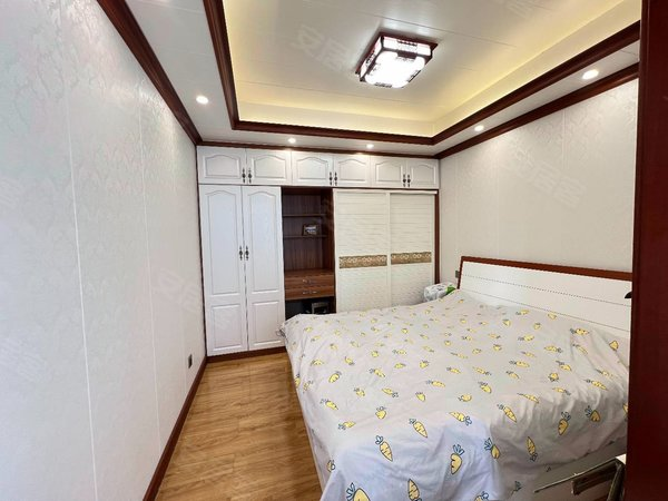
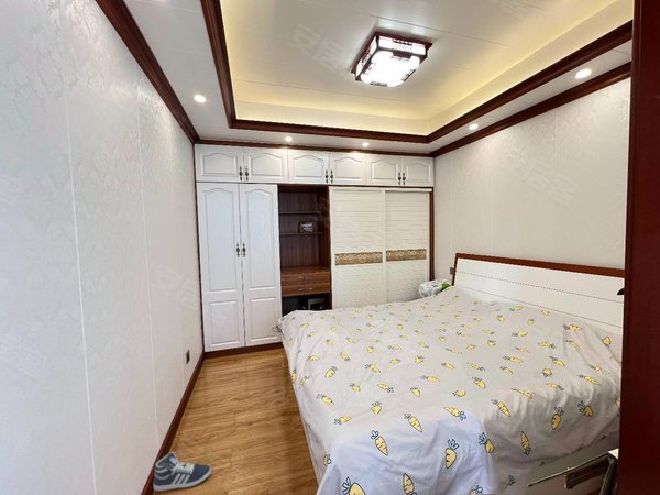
+ sneaker [153,451,212,493]
